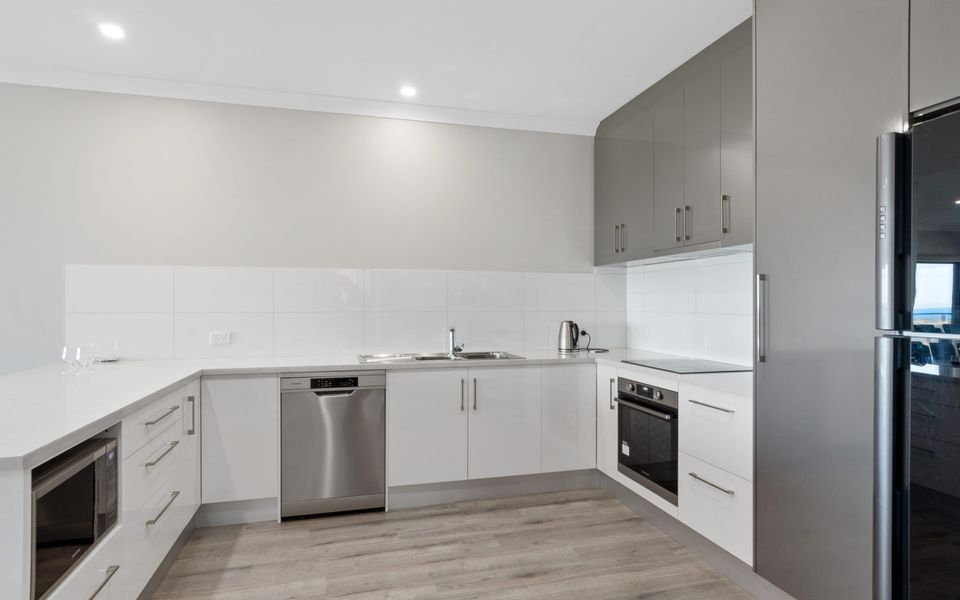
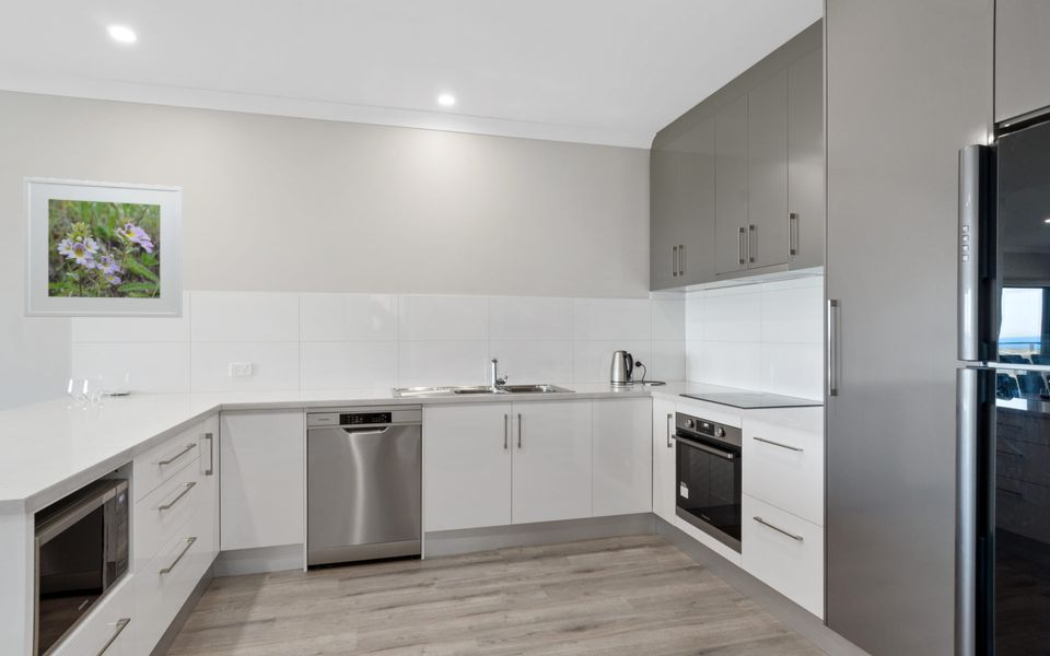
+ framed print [23,176,184,318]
